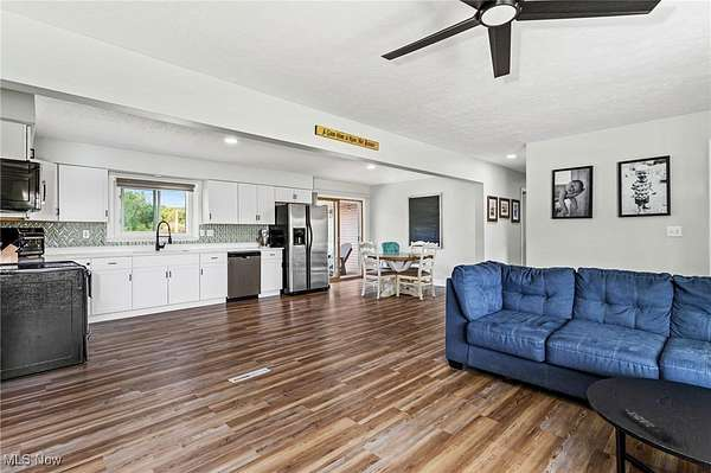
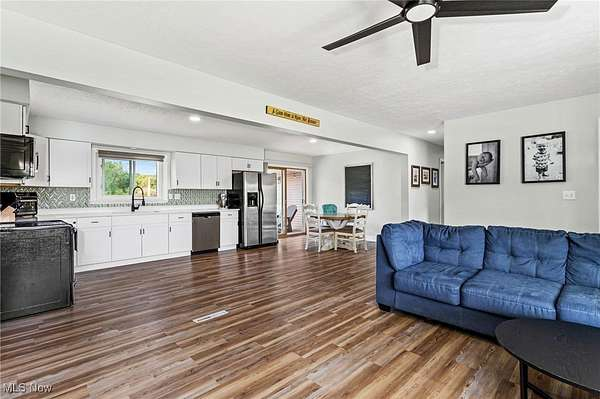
- remote control [619,408,673,442]
